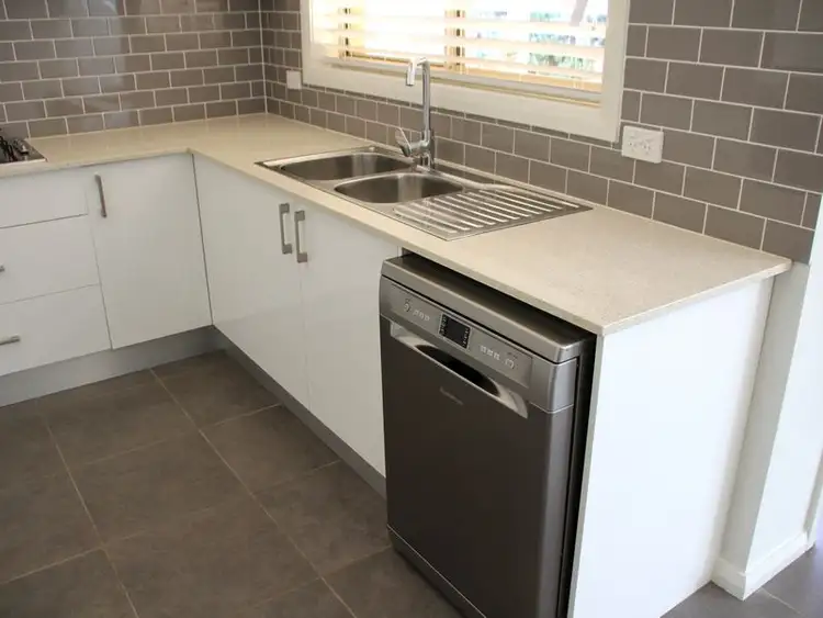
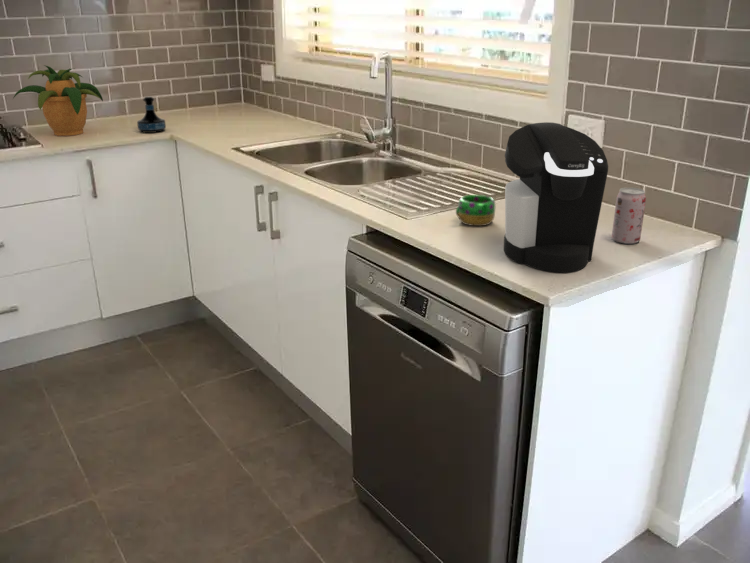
+ potted plant [12,64,104,137]
+ coffee maker [503,121,609,273]
+ beverage can [611,187,647,245]
+ tequila bottle [136,95,167,134]
+ mug [455,194,497,227]
